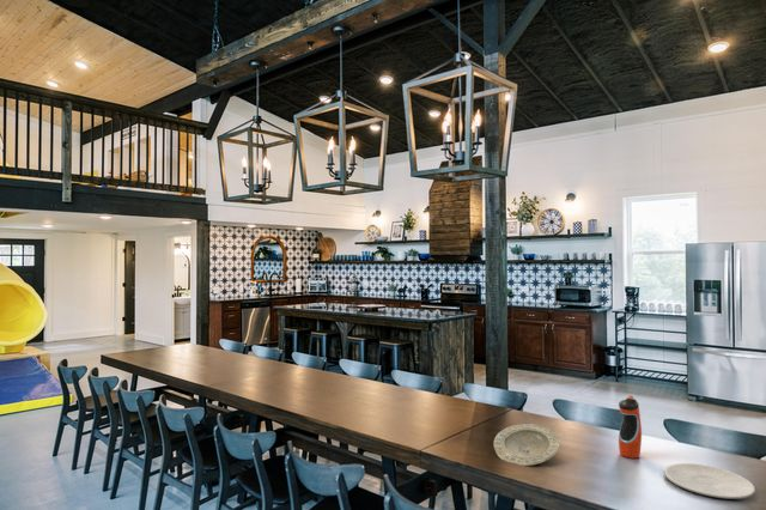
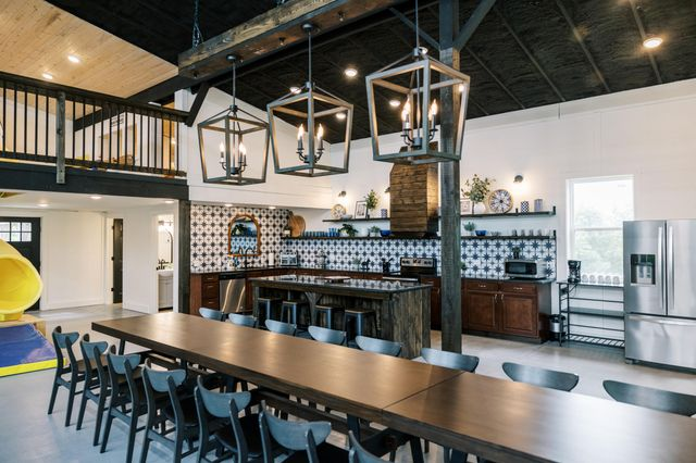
- water bottle [618,394,643,460]
- plate [663,462,756,500]
- plate [492,423,560,467]
